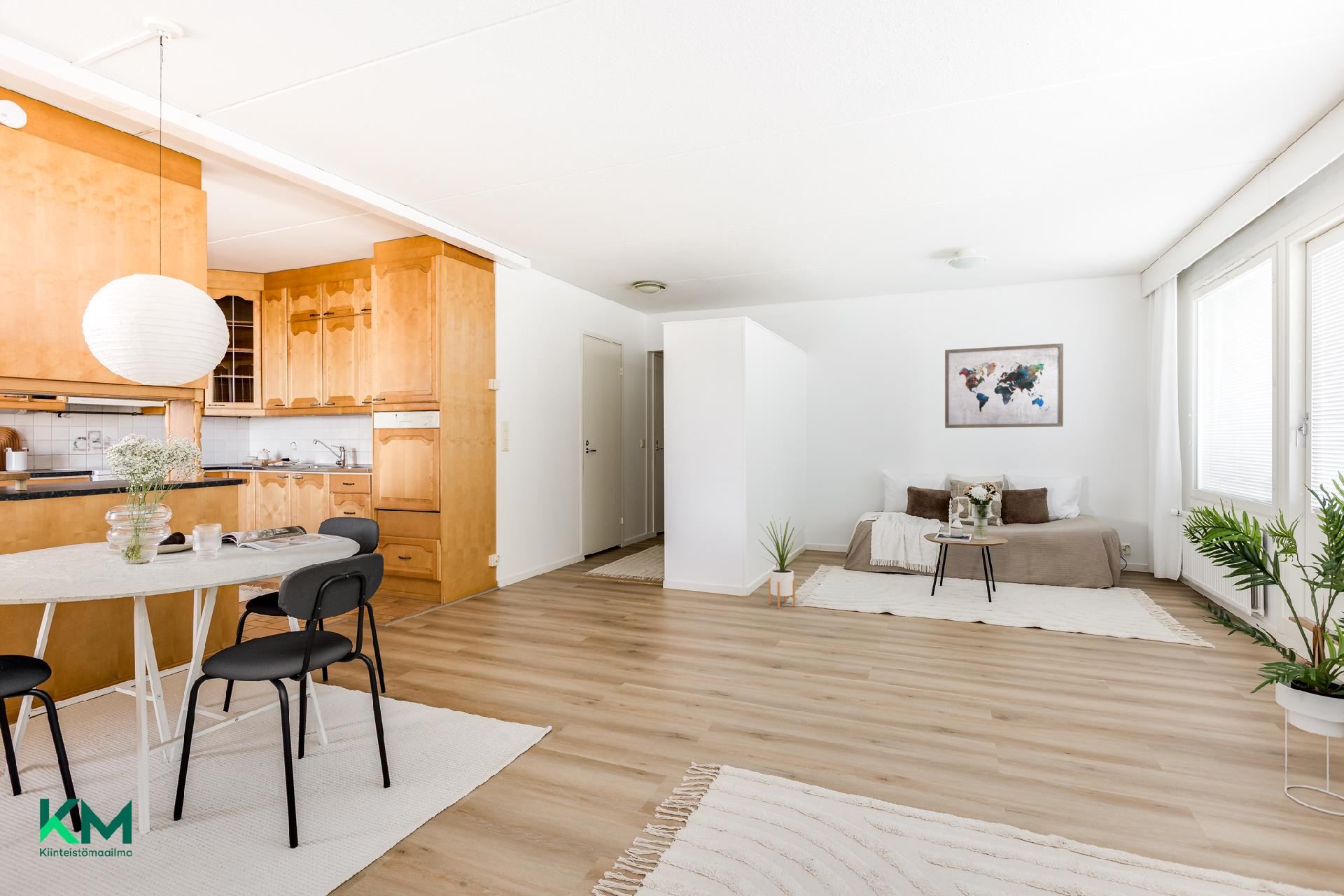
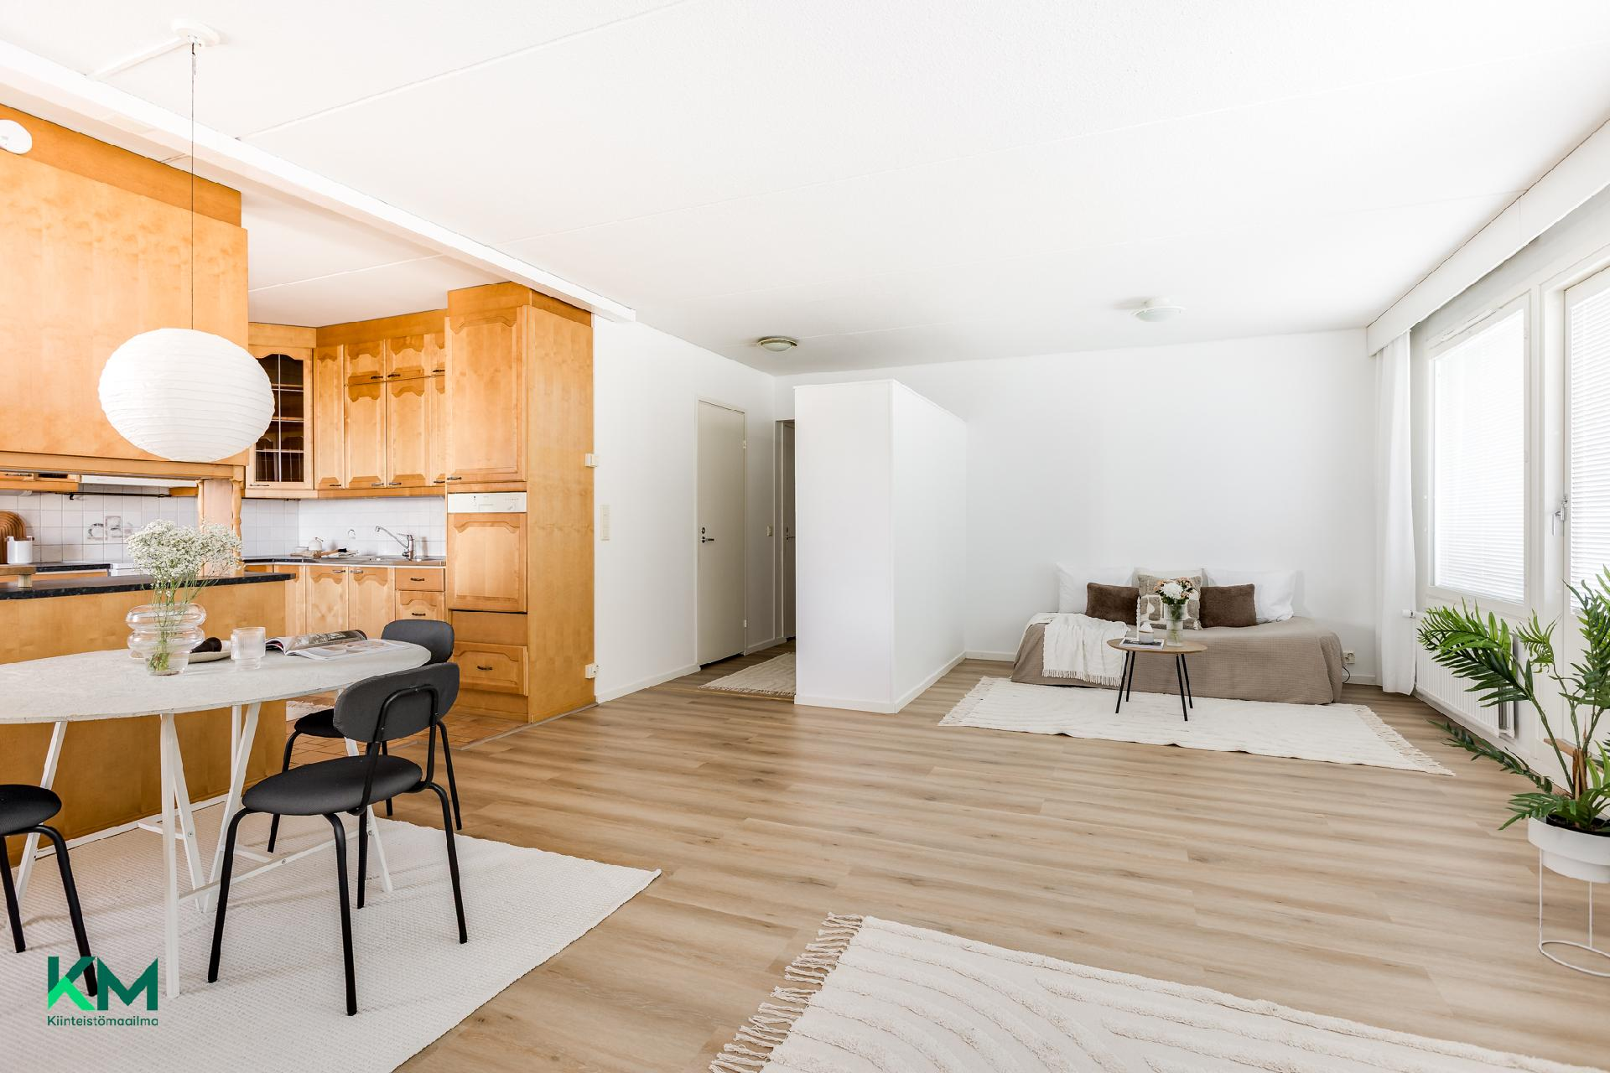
- house plant [758,515,806,609]
- wall art [944,343,1064,428]
